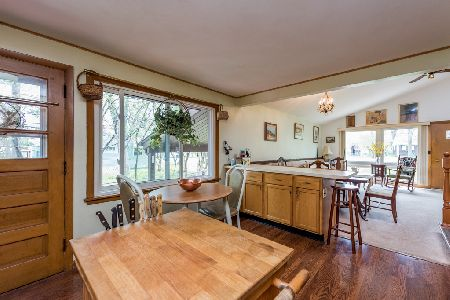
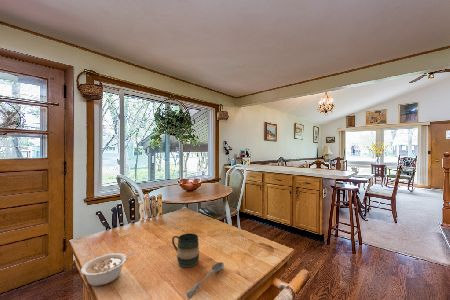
+ legume [80,251,136,287]
+ mug [171,232,200,268]
+ soupspoon [186,261,225,299]
